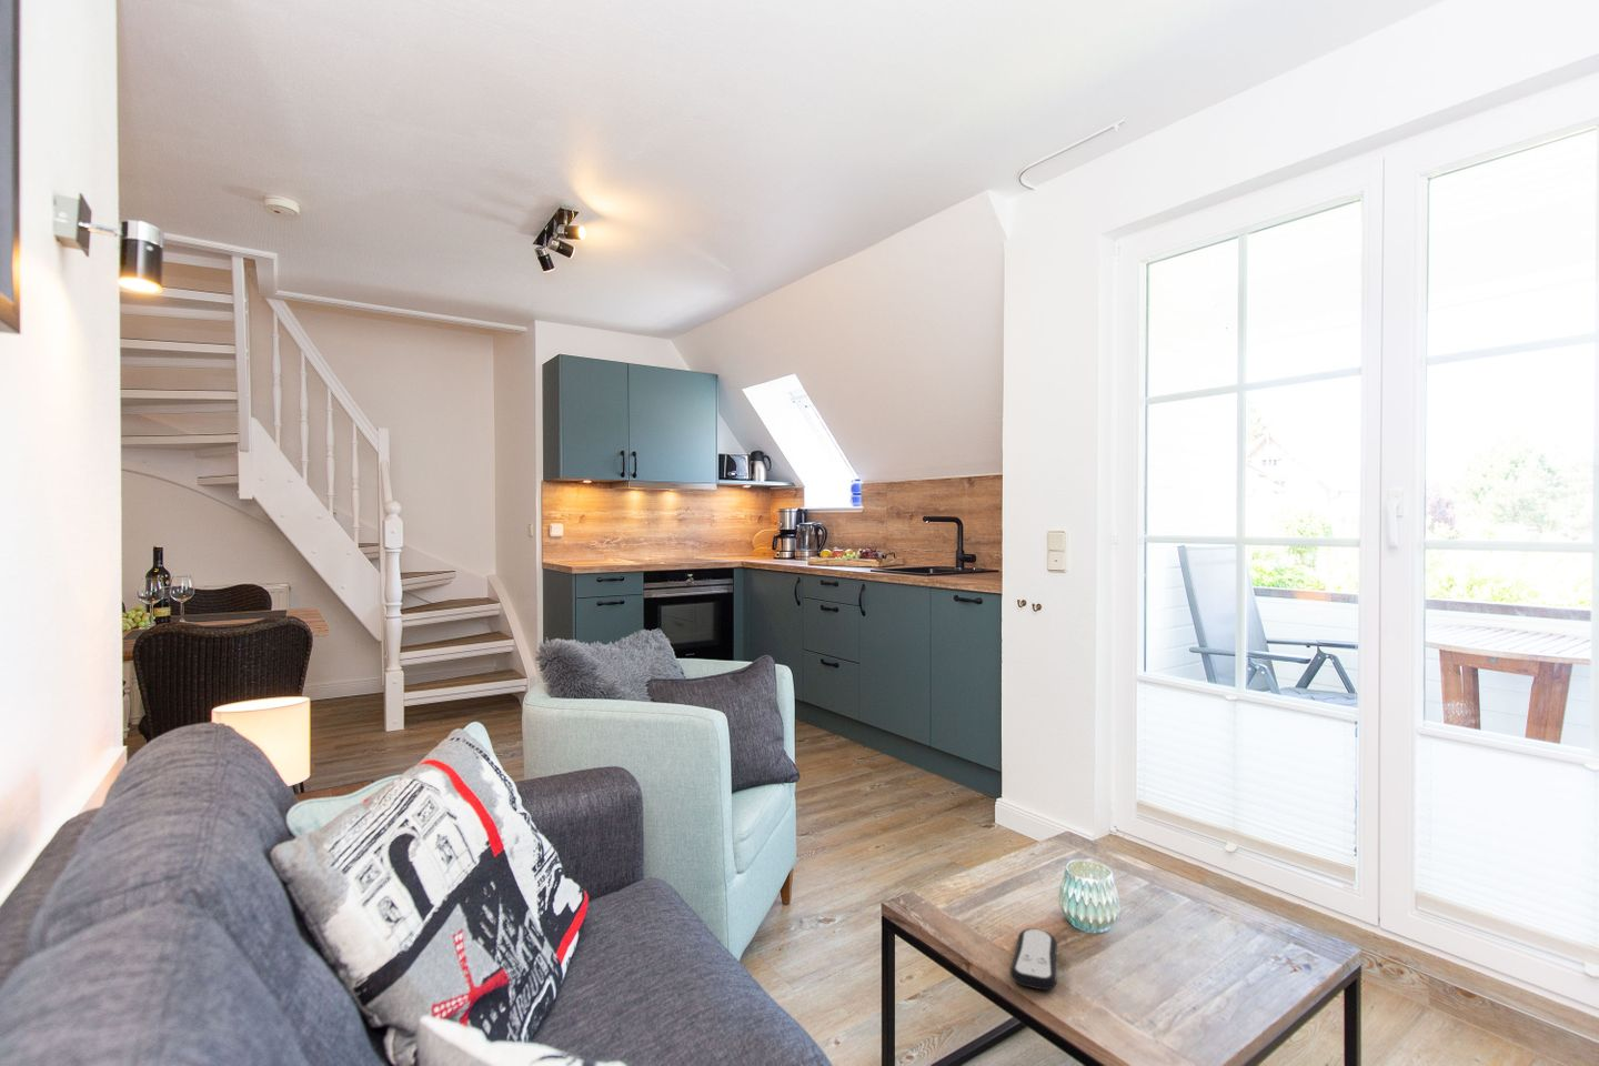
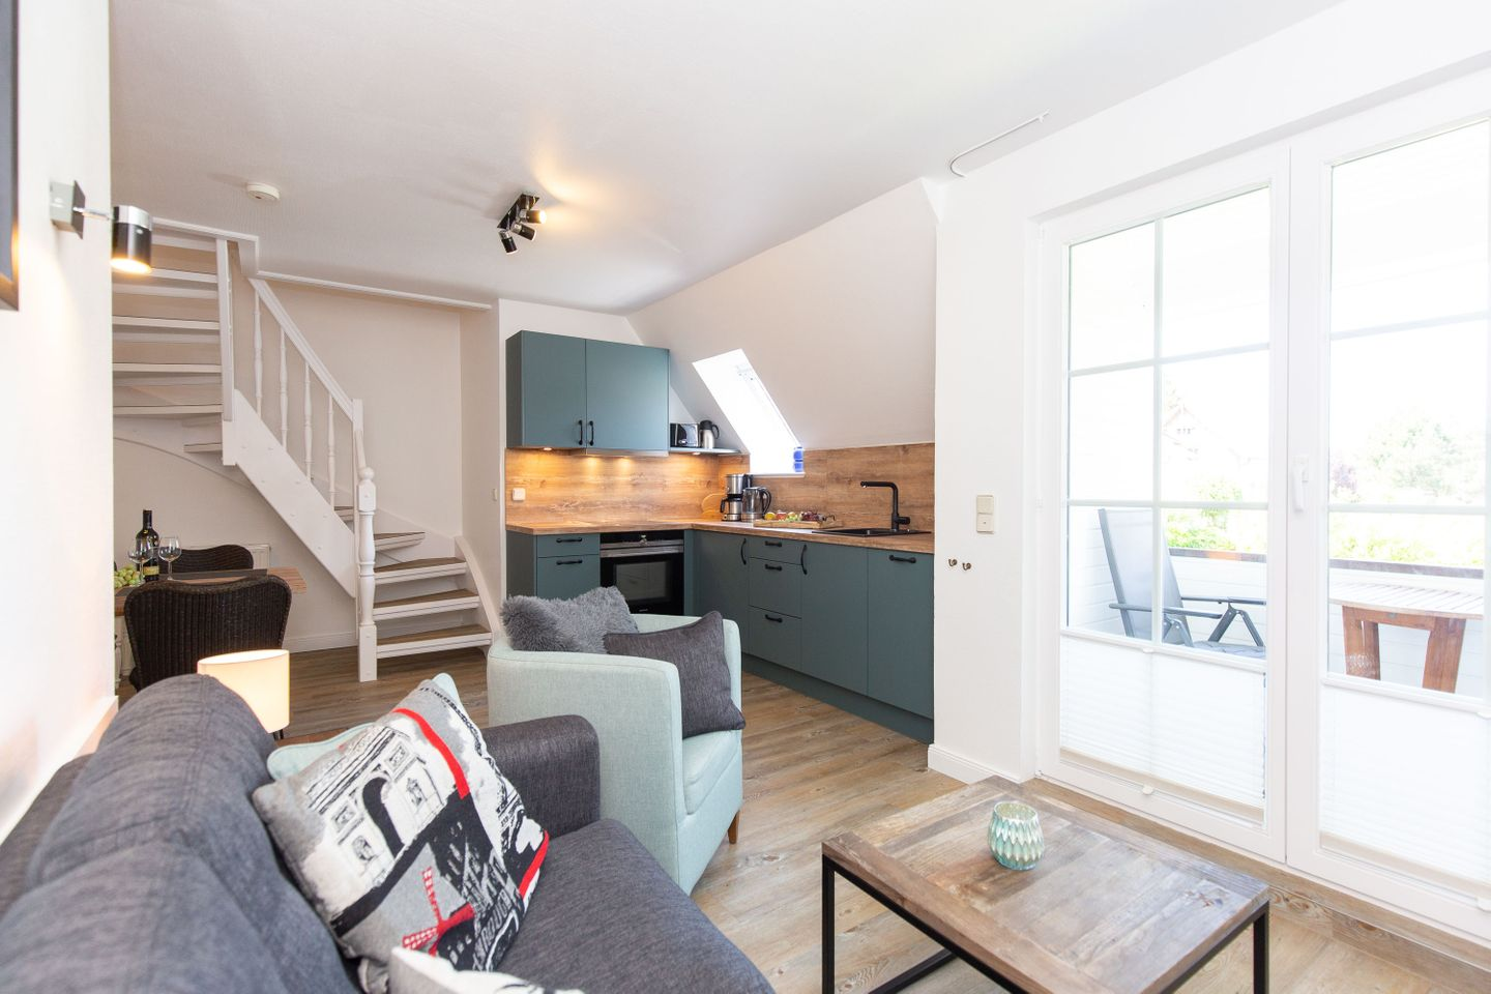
- remote control [1008,927,1058,991]
